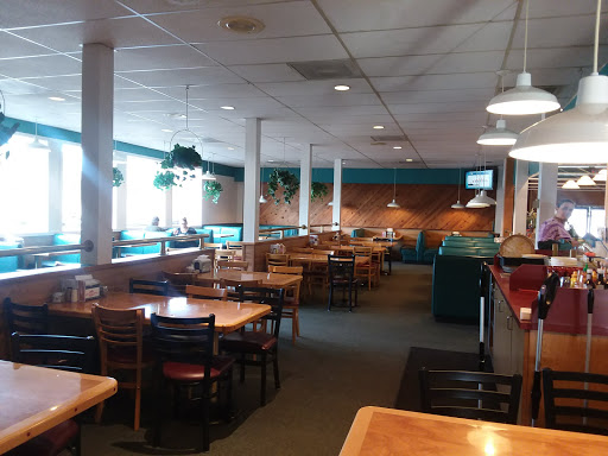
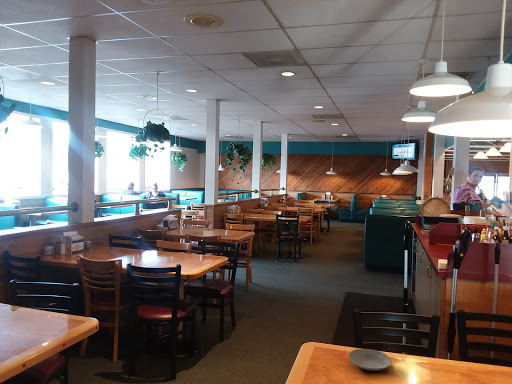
+ plate [347,348,393,372]
